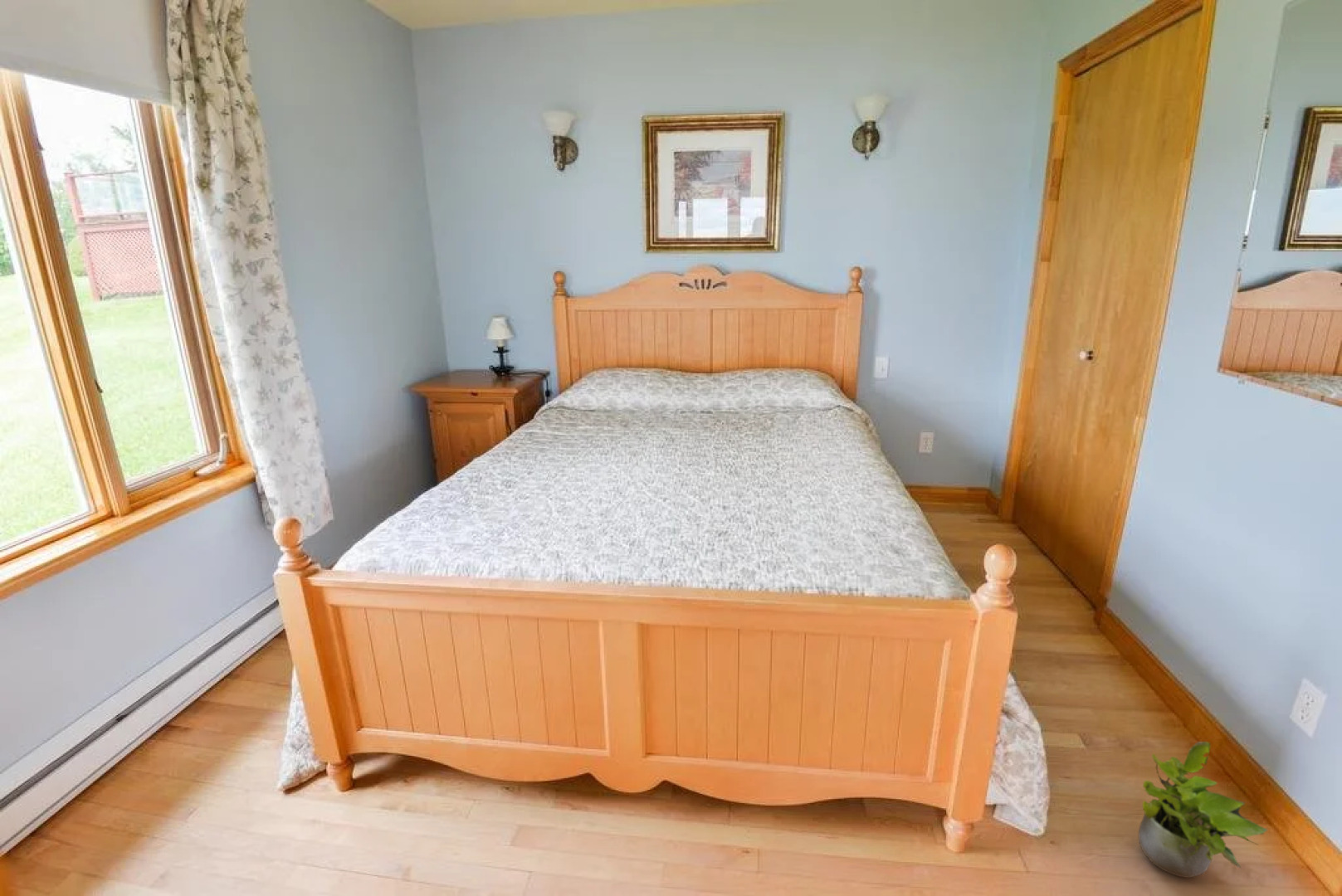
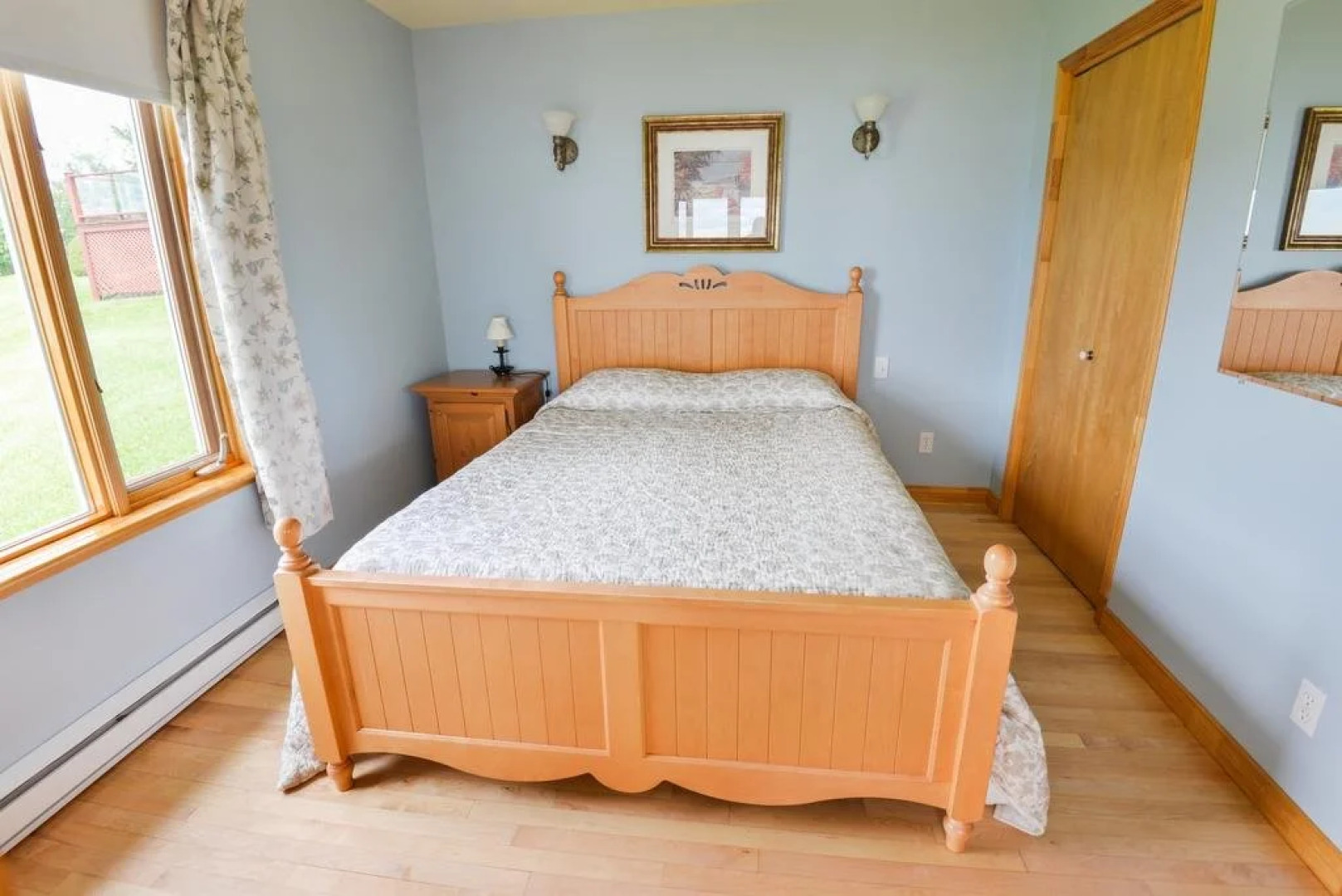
- potted plant [1138,741,1269,879]
